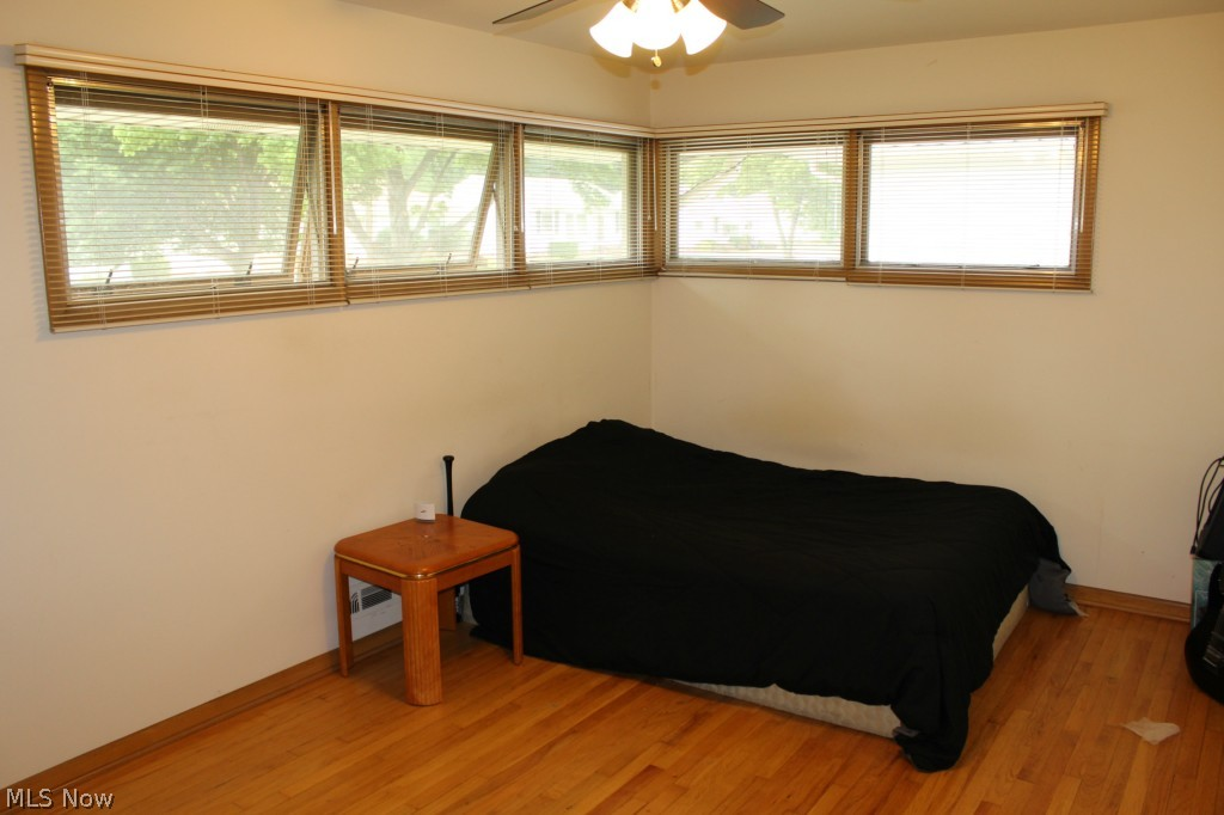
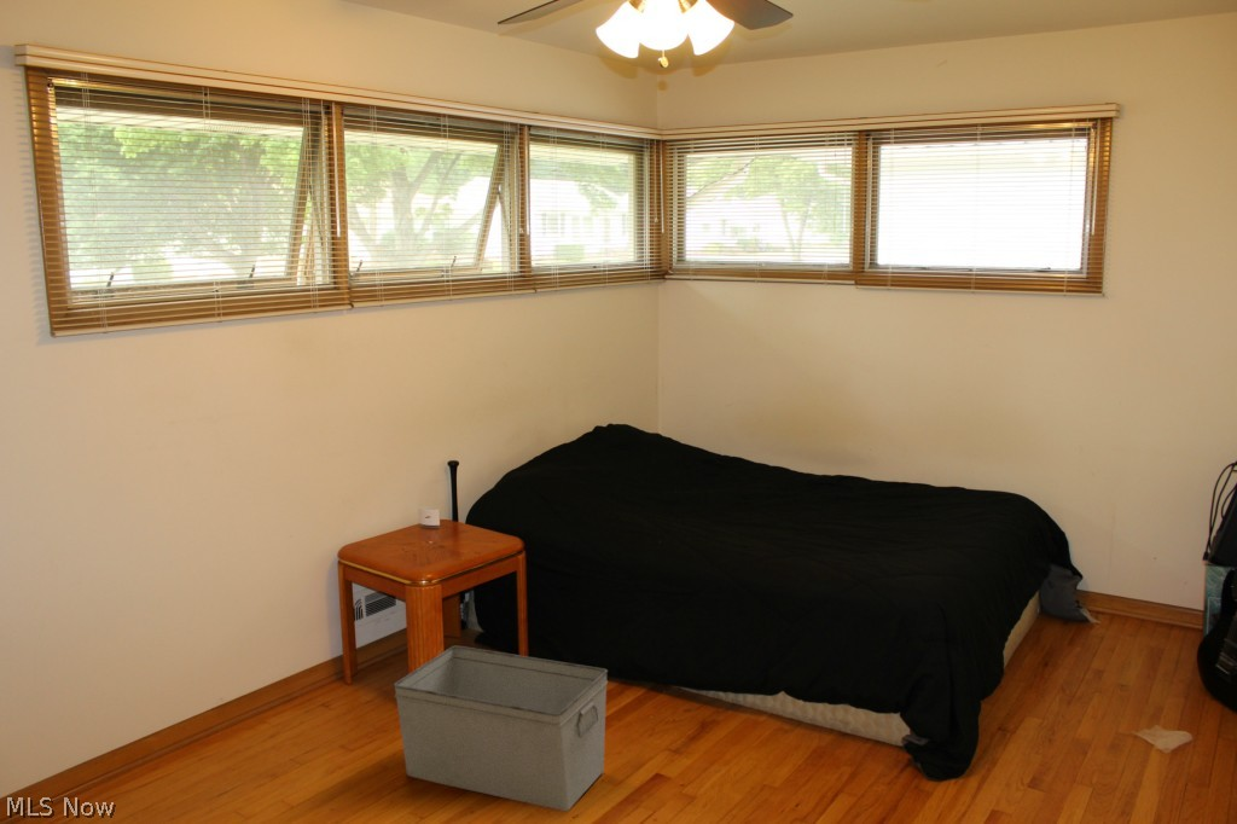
+ storage bin [393,645,609,812]
